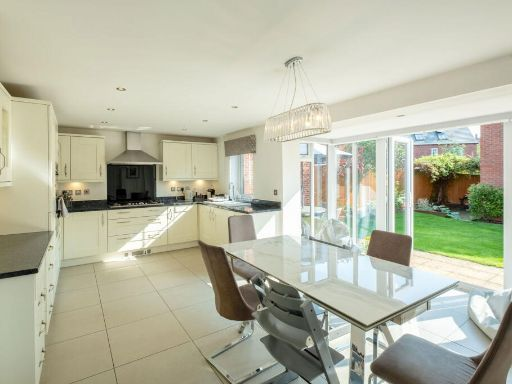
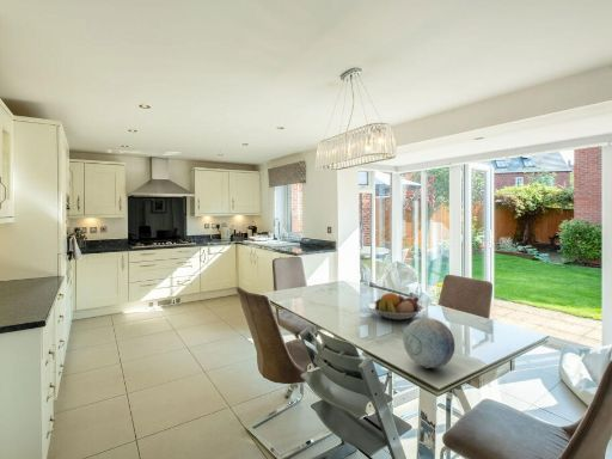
+ decorative orb [403,317,455,369]
+ fruit bowl [367,292,427,320]
